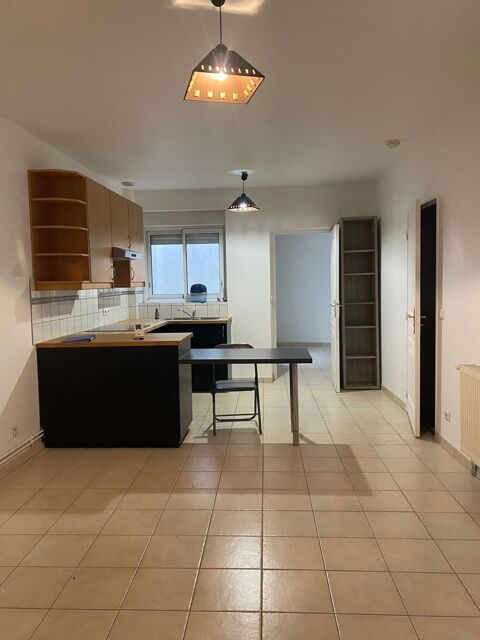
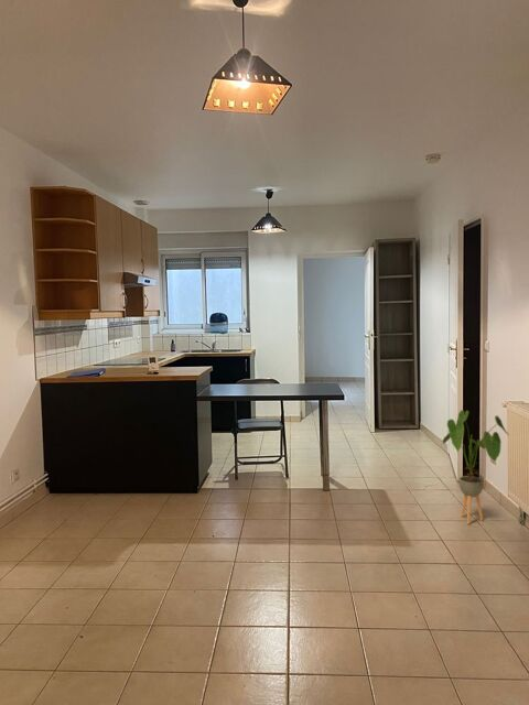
+ house plant [442,409,509,525]
